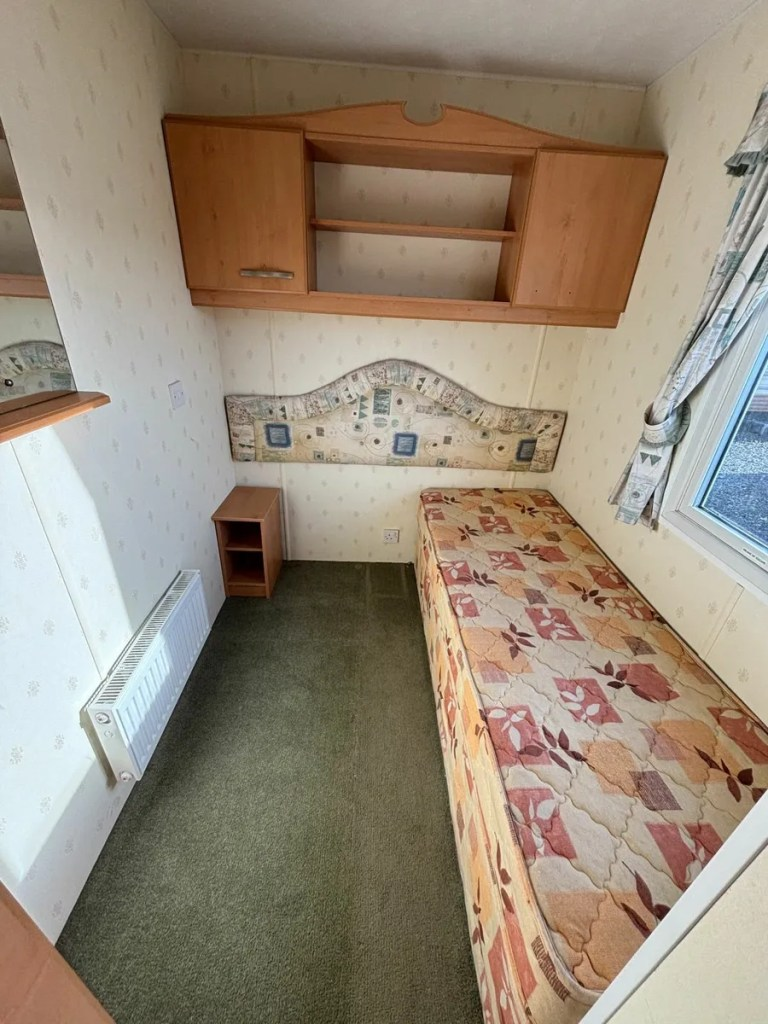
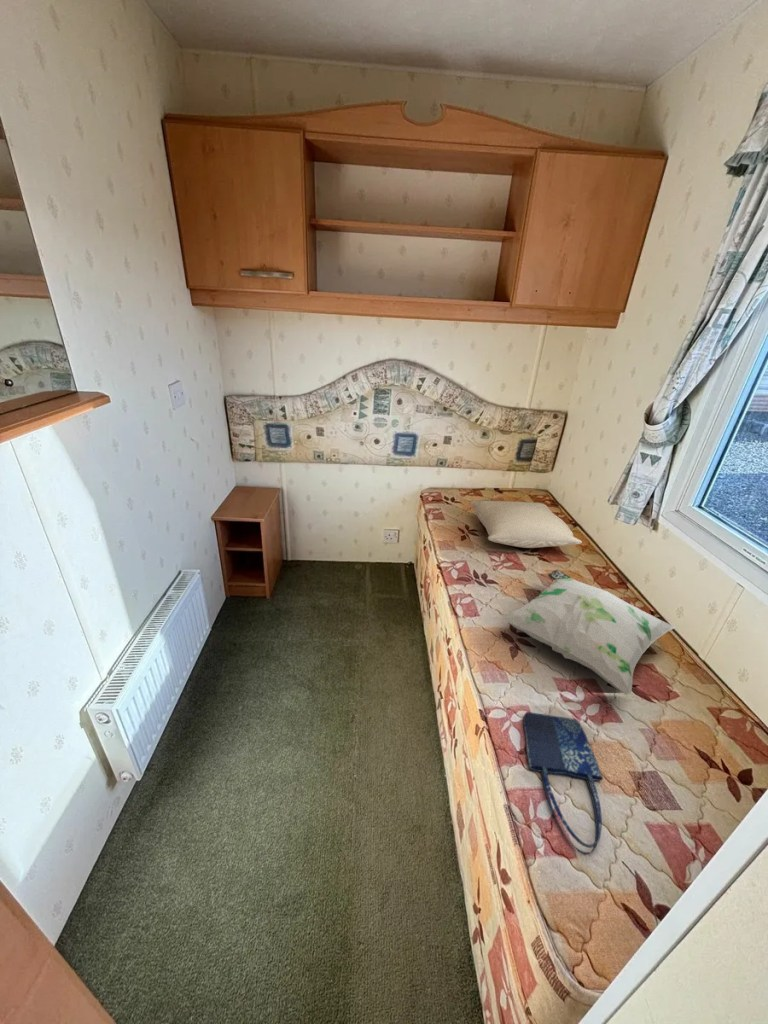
+ pillow [469,499,583,549]
+ decorative pillow [500,568,676,696]
+ shopping bag [523,711,604,856]
